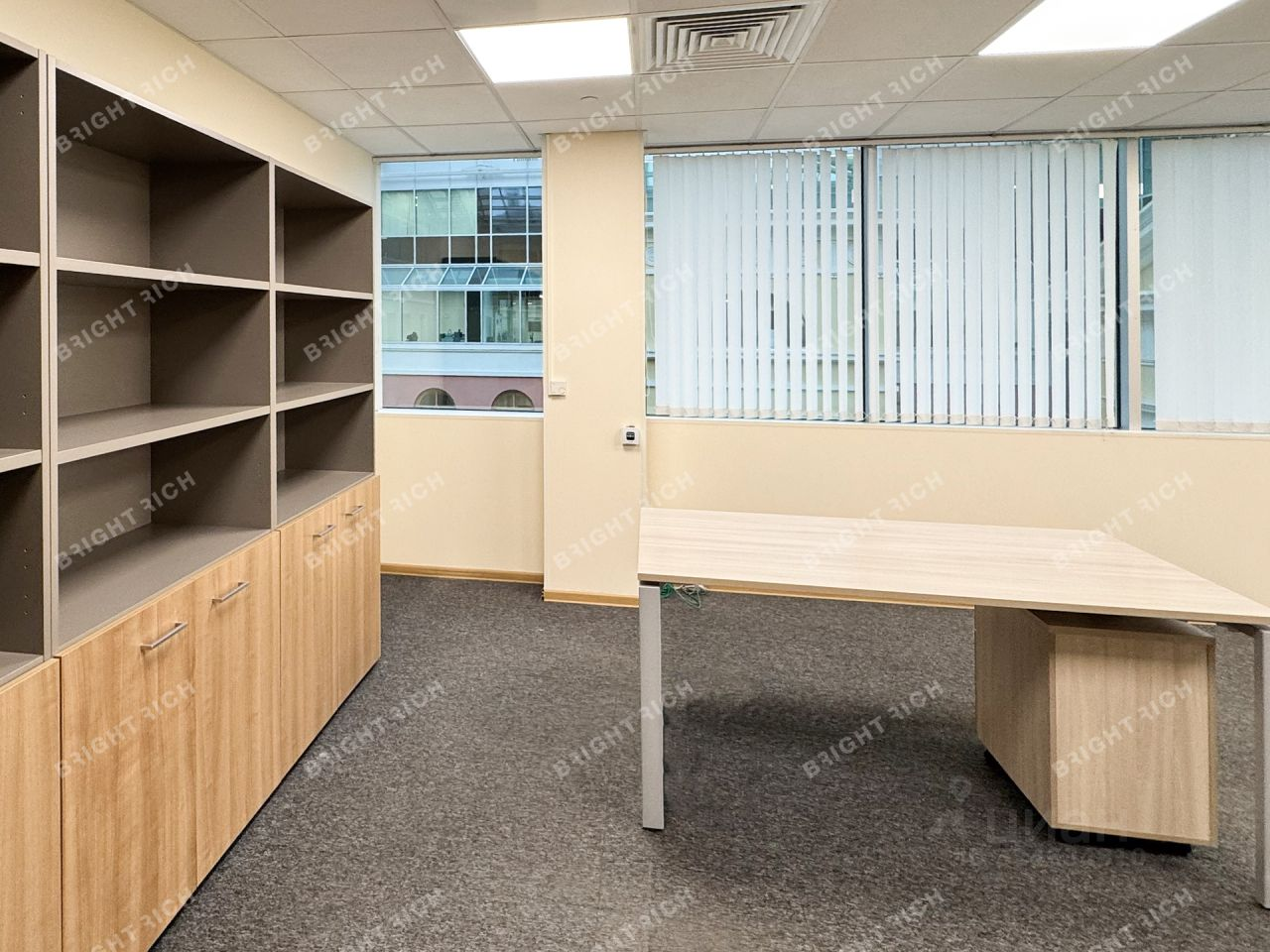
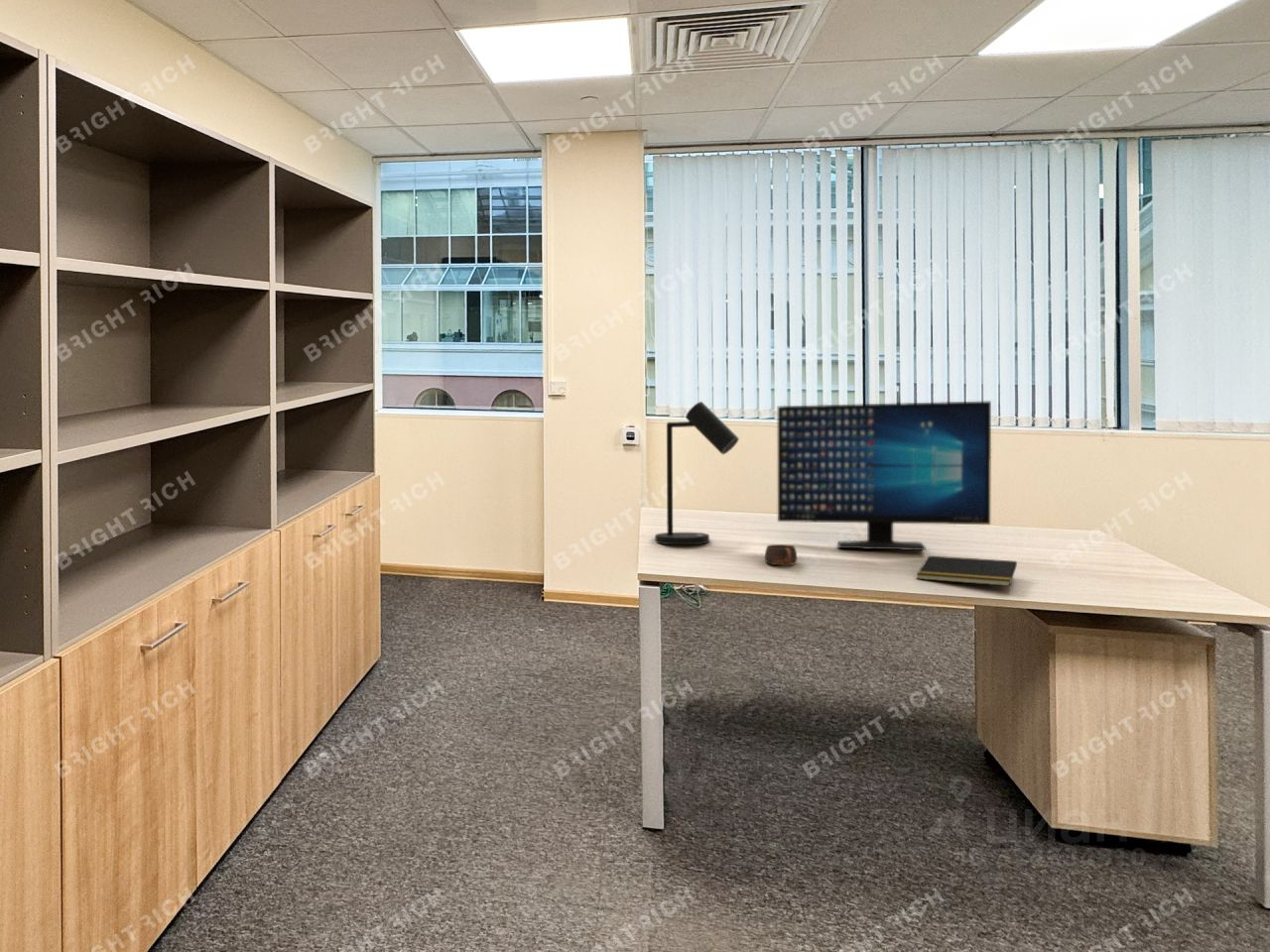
+ computer monitor [777,400,992,551]
+ cup [764,543,798,566]
+ notepad [916,554,1018,587]
+ desk lamp [654,401,740,545]
